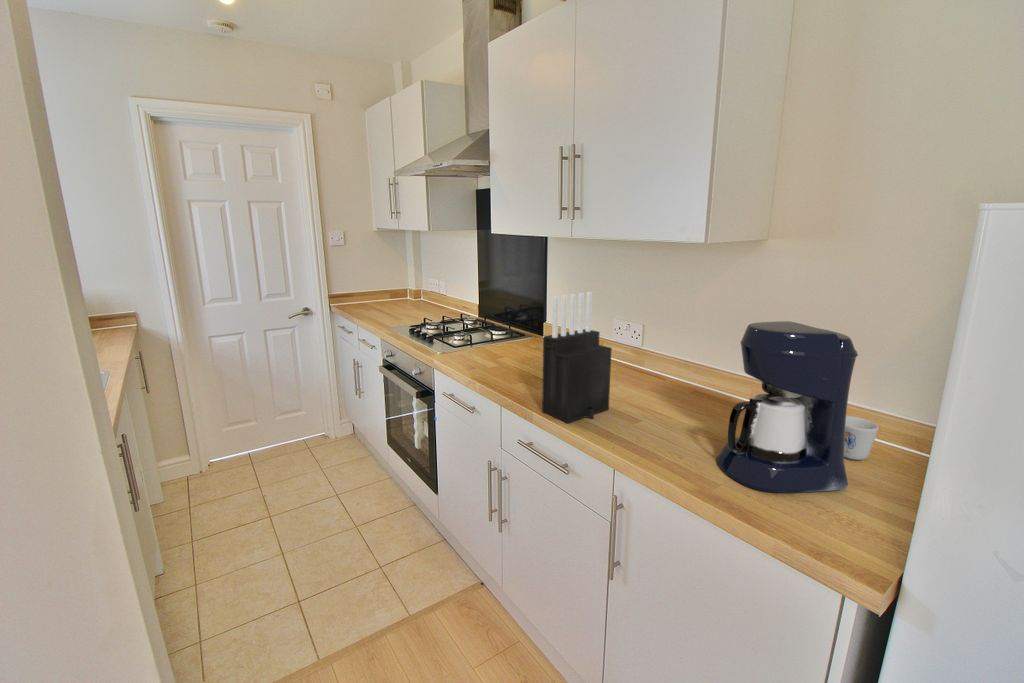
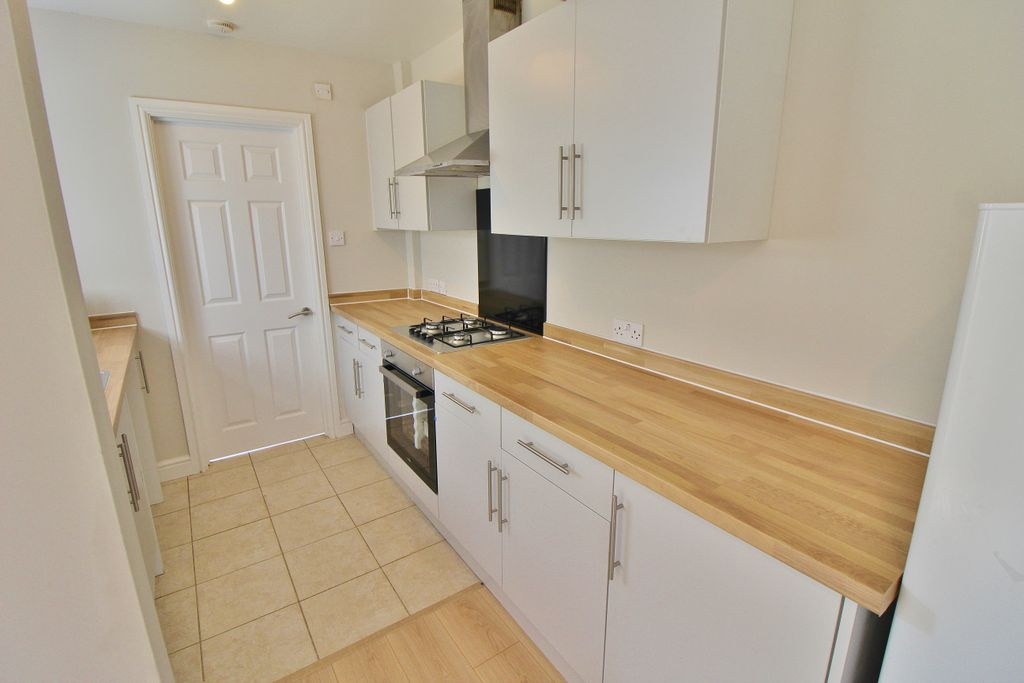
- knife block [541,291,613,424]
- coffee maker [716,320,859,494]
- mug [844,415,880,461]
